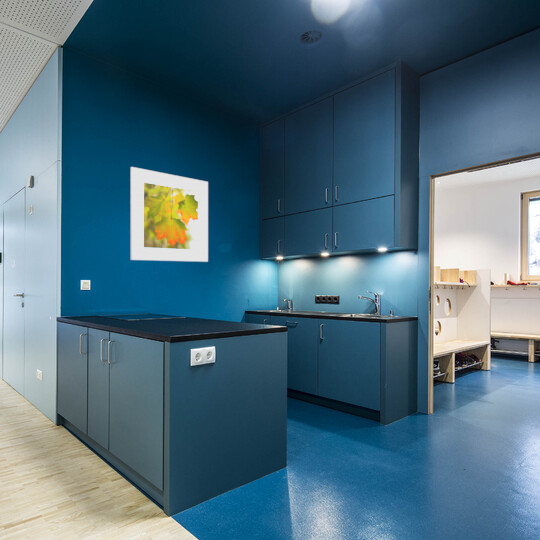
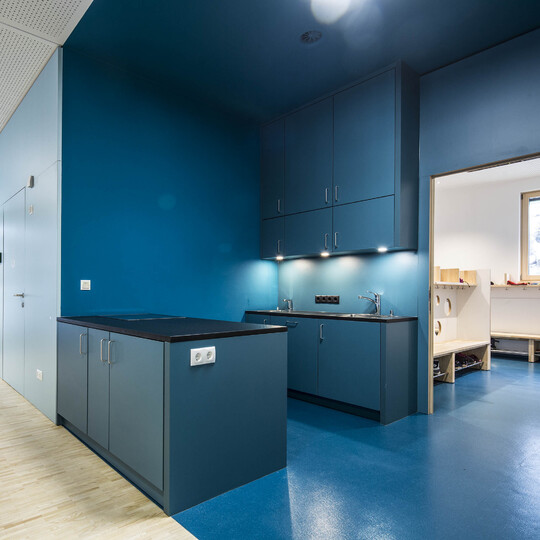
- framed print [129,166,209,263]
